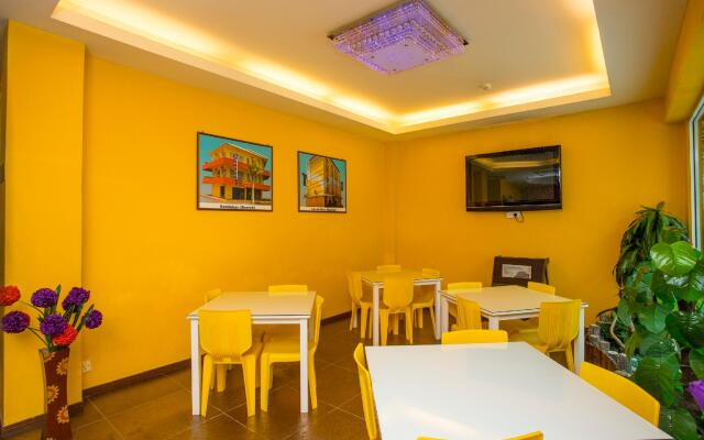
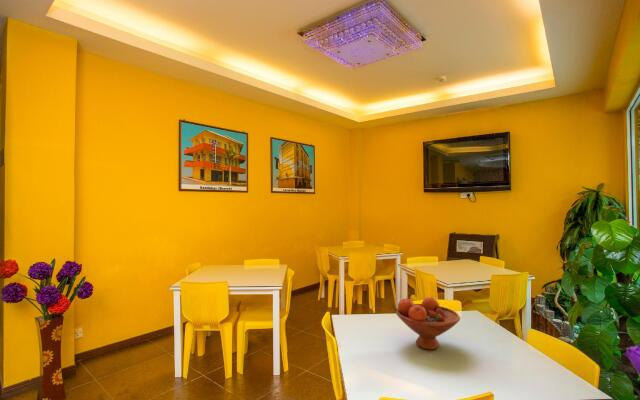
+ fruit bowl [395,296,461,351]
